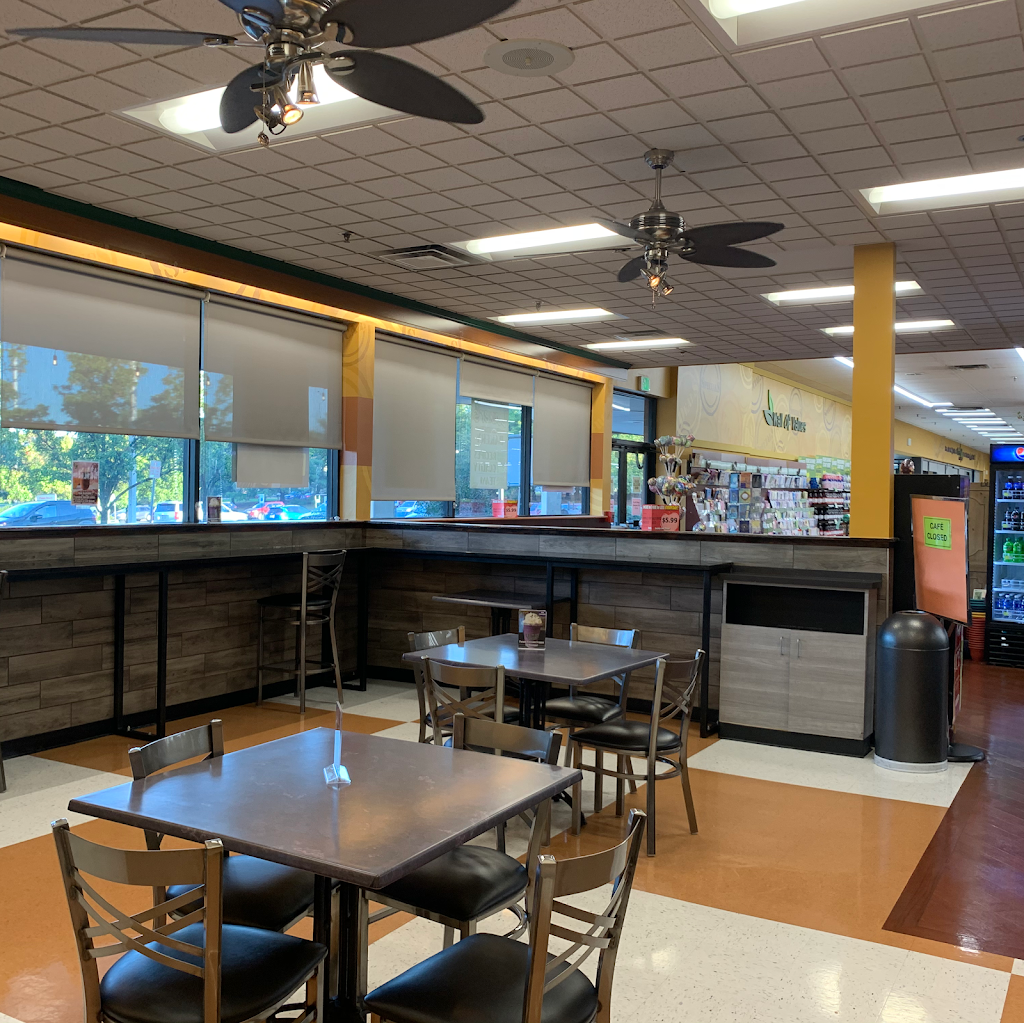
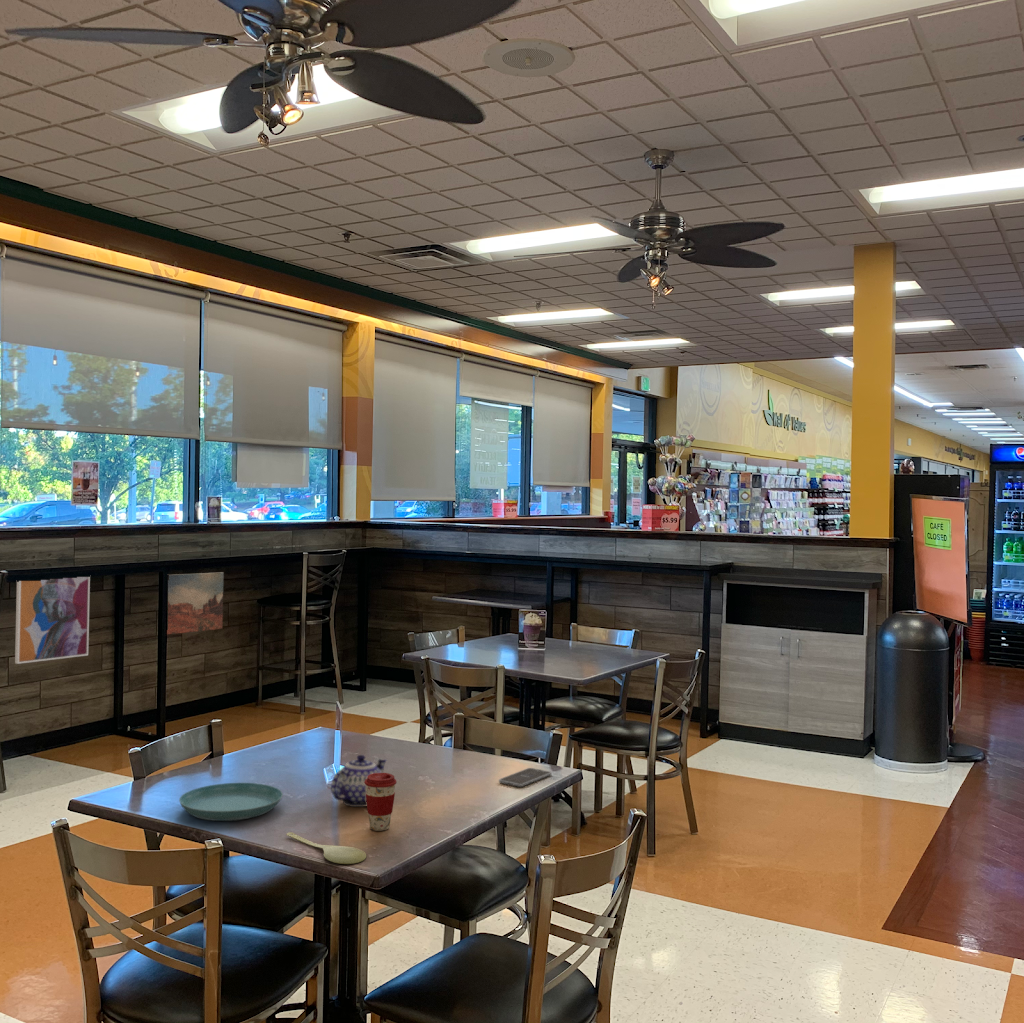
+ wall art [14,576,91,665]
+ saucer [178,782,284,822]
+ spoon [285,831,367,865]
+ coffee cup [364,772,397,832]
+ teapot [330,754,388,808]
+ smartphone [498,767,552,788]
+ wall art [166,571,225,636]
